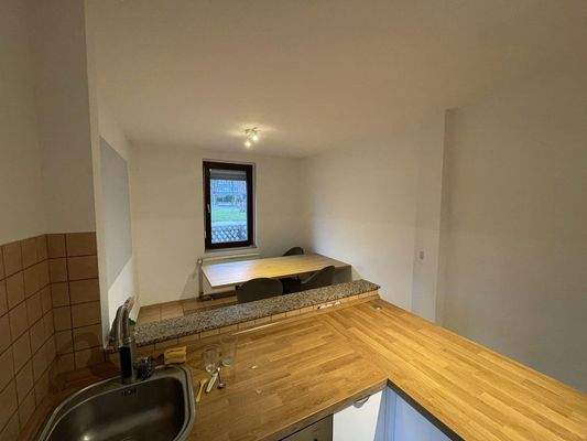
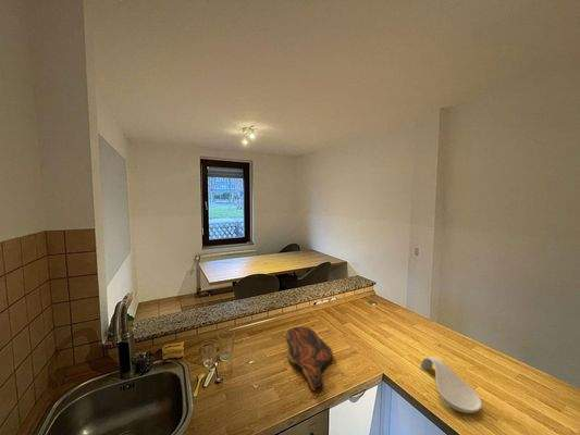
+ cutting board [285,326,334,391]
+ spoon rest [419,356,483,414]
